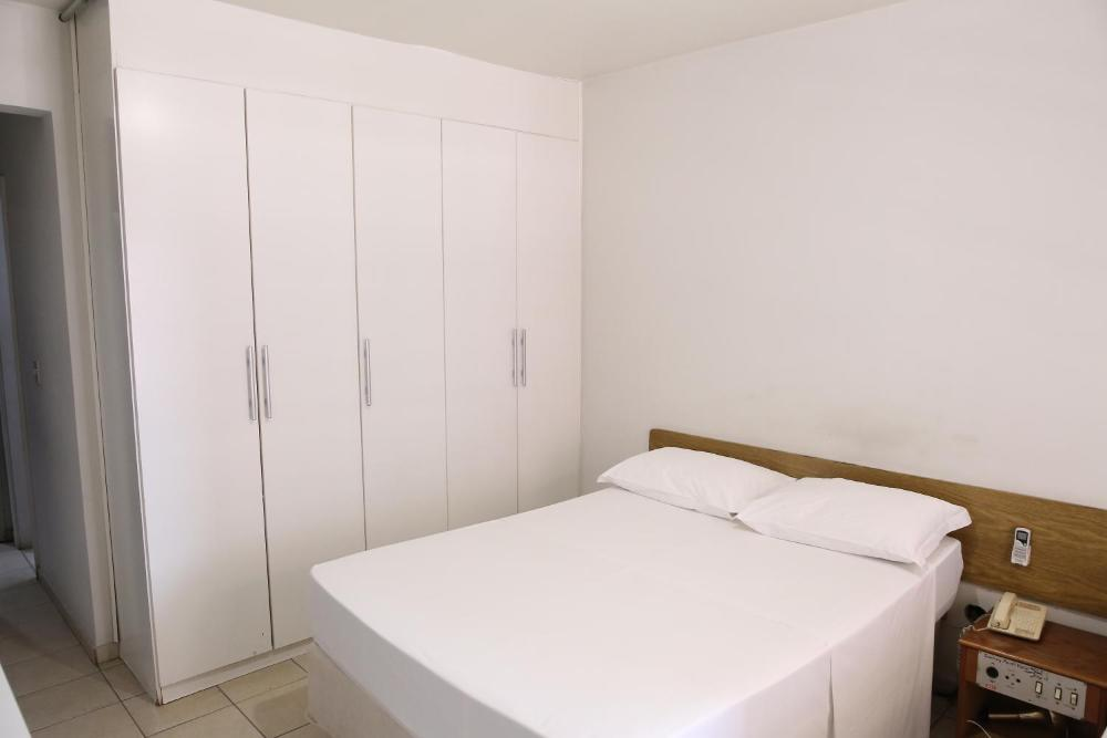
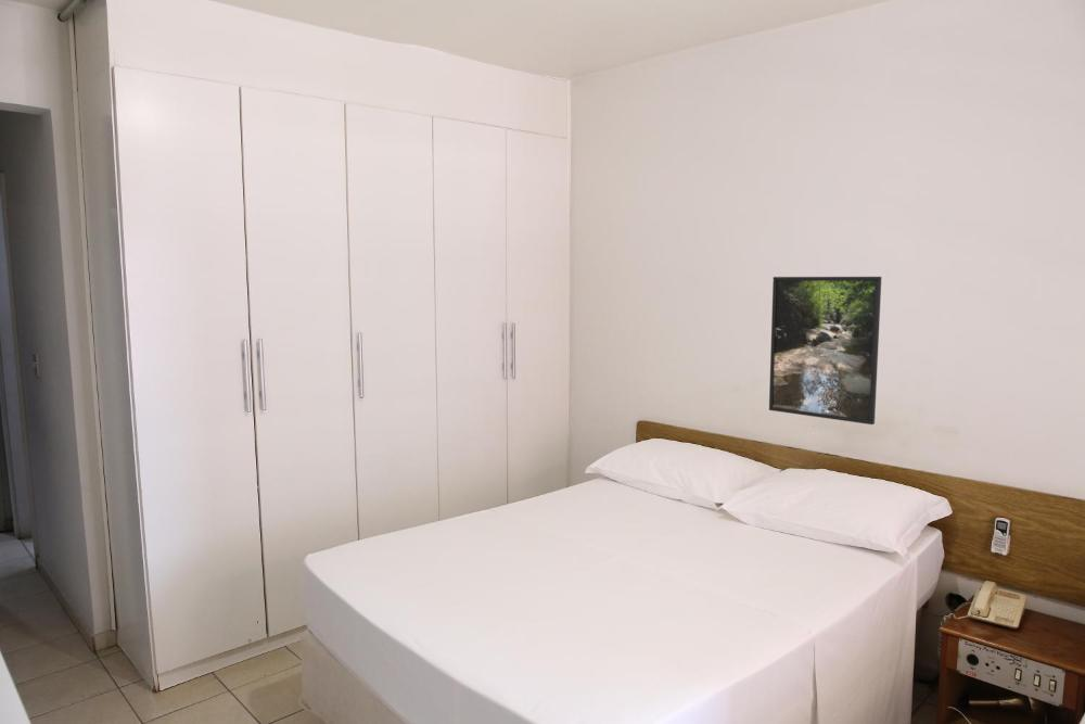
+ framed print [768,276,882,425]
